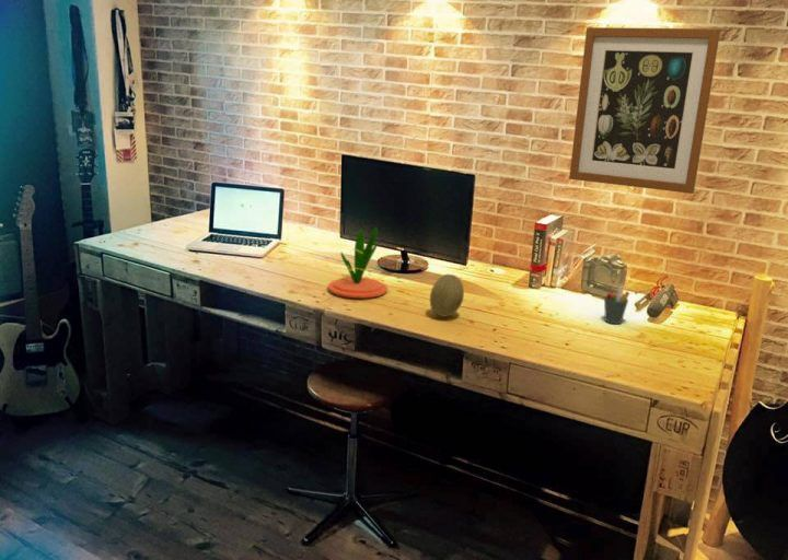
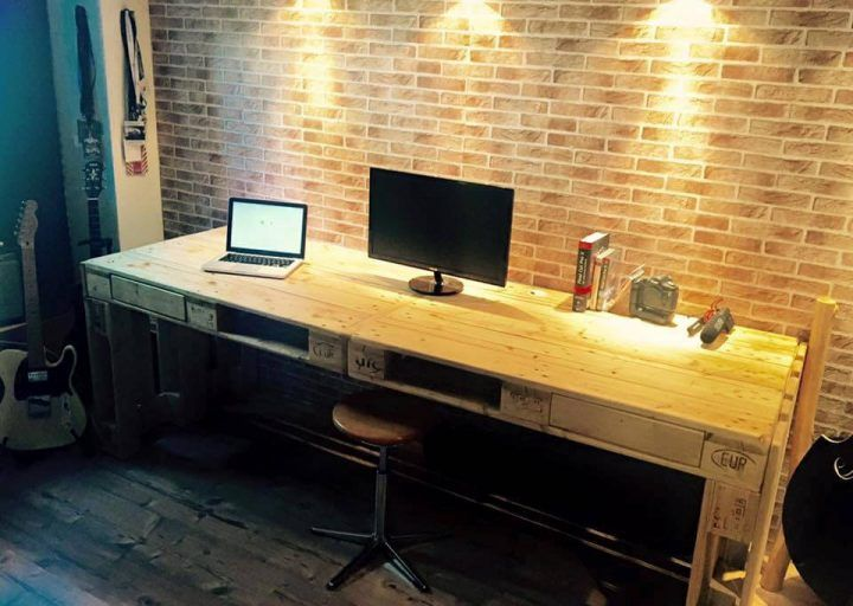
- plant [327,226,389,299]
- fruit [429,273,465,318]
- pen holder [603,282,630,325]
- wall art [568,26,721,195]
